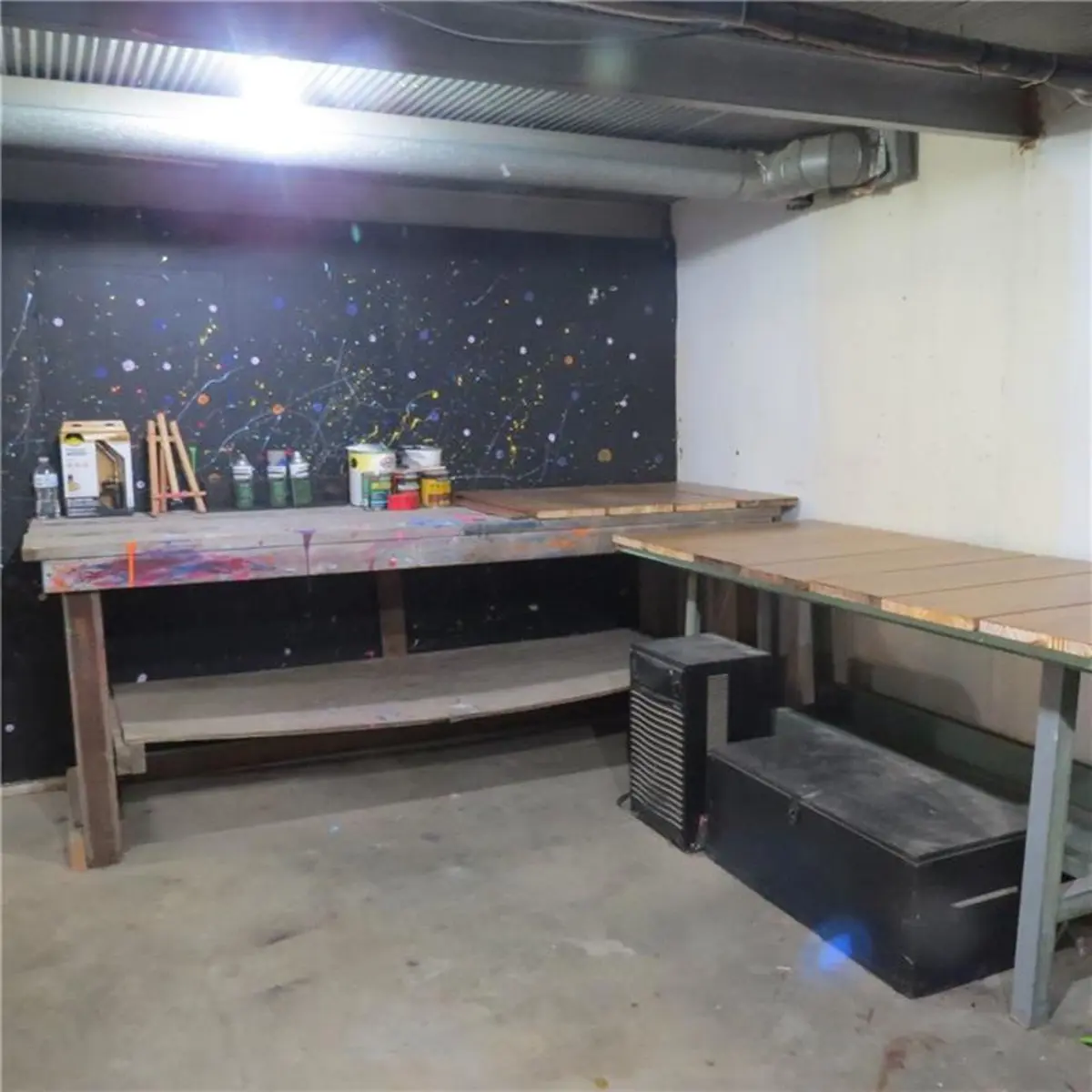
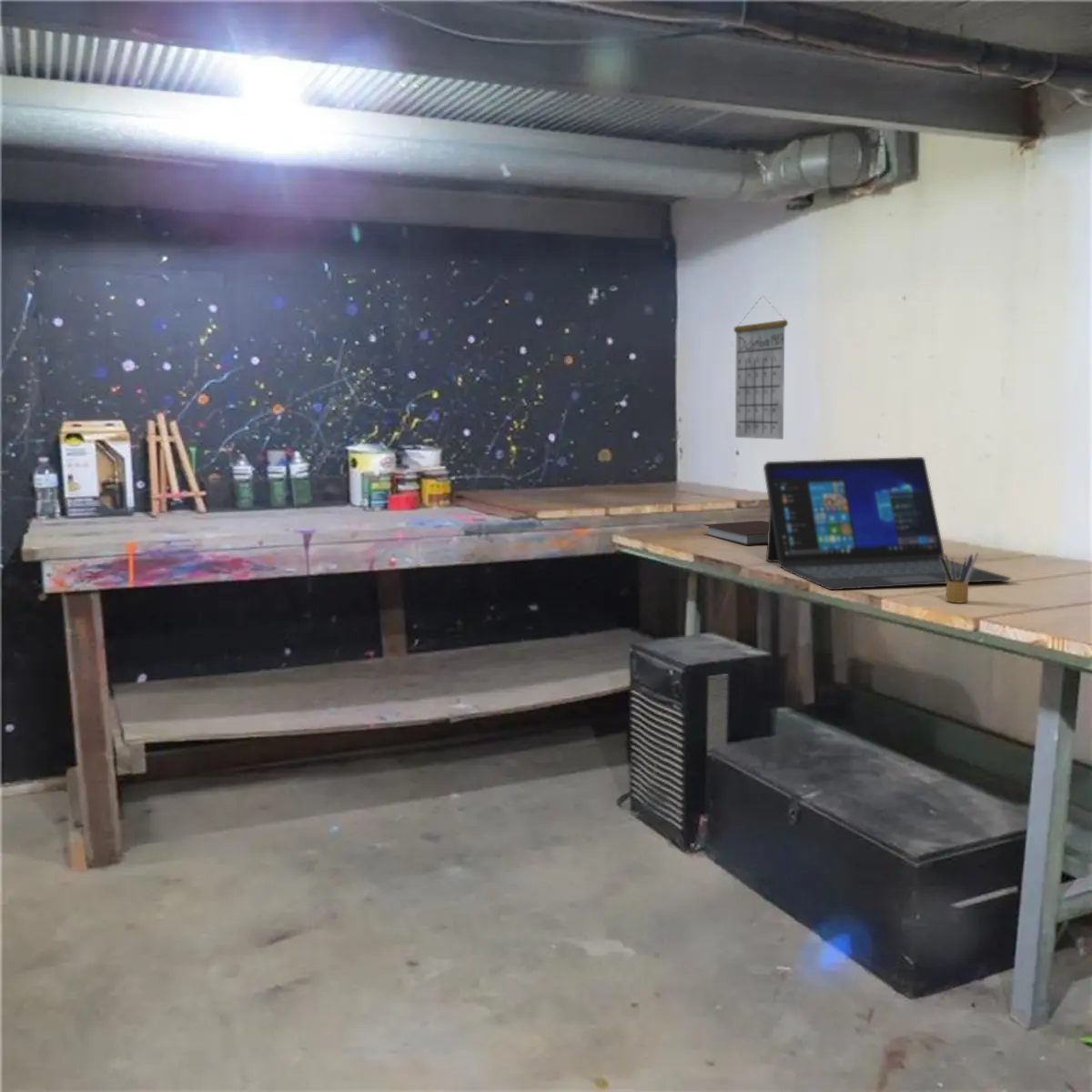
+ notebook [703,520,769,546]
+ pencil box [941,551,979,603]
+ laptop [763,456,1012,591]
+ calendar [733,295,789,440]
